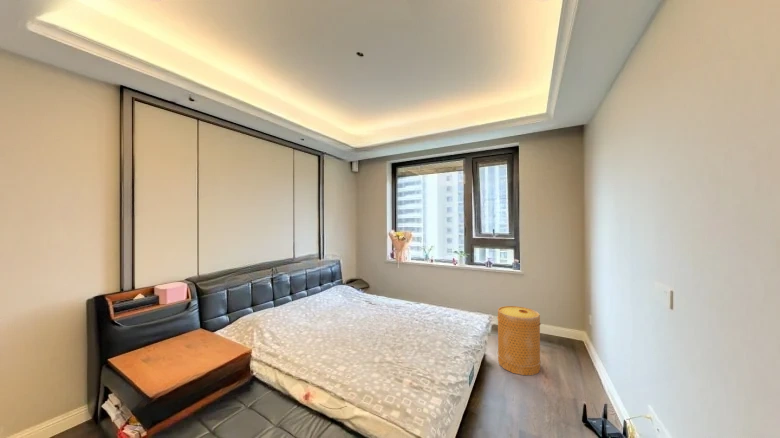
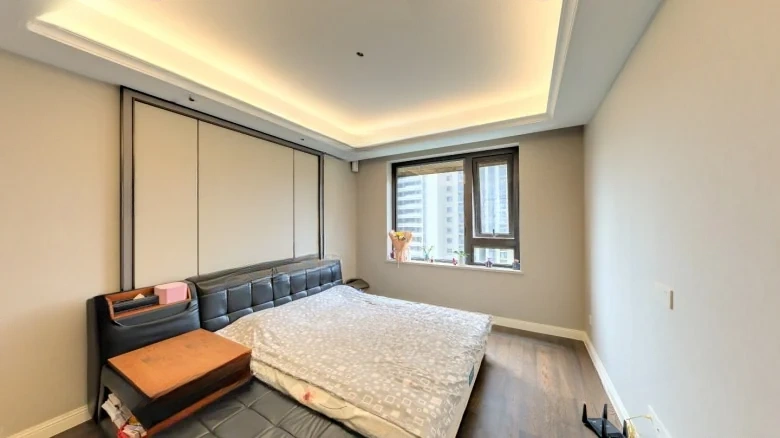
- basket [496,305,542,376]
